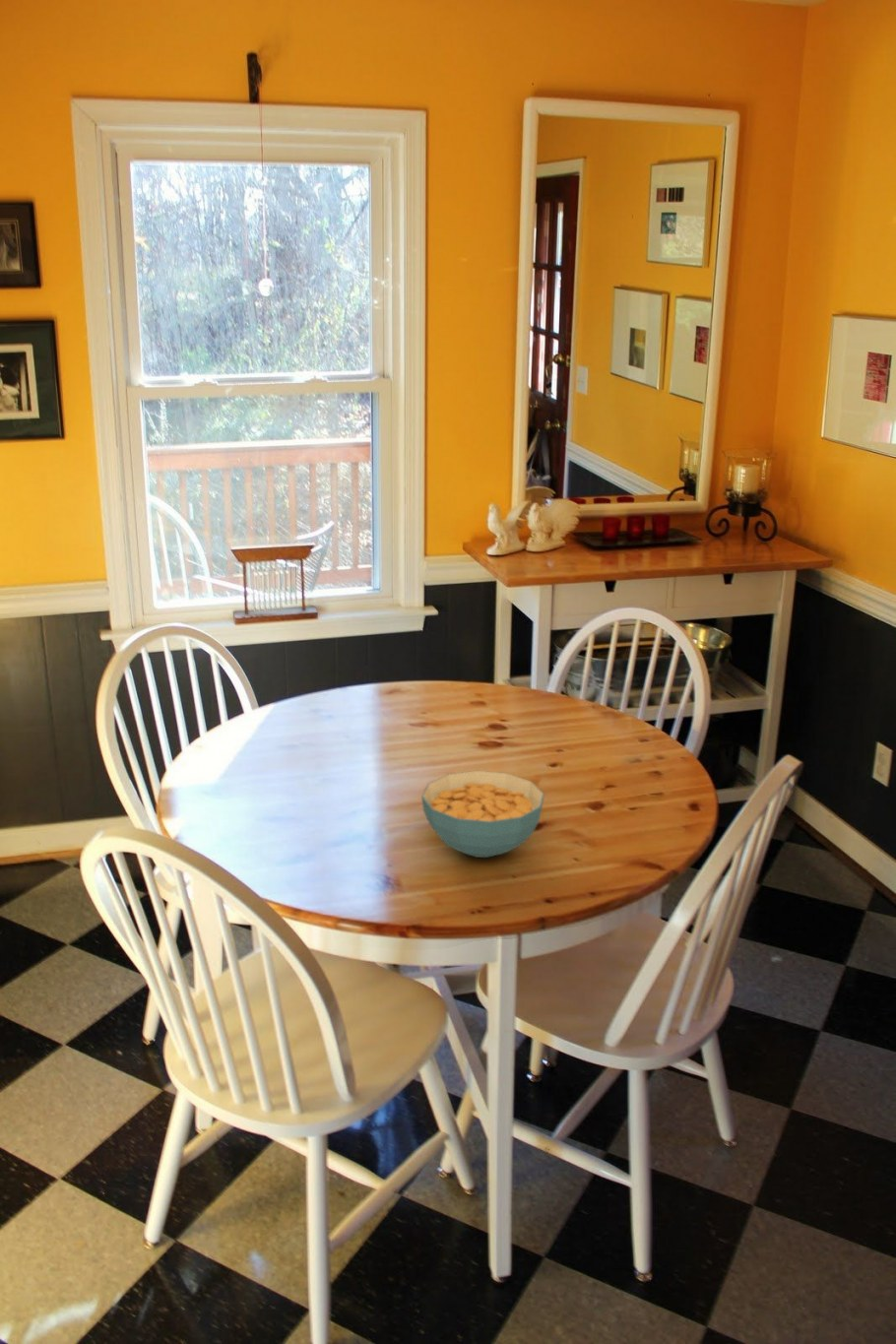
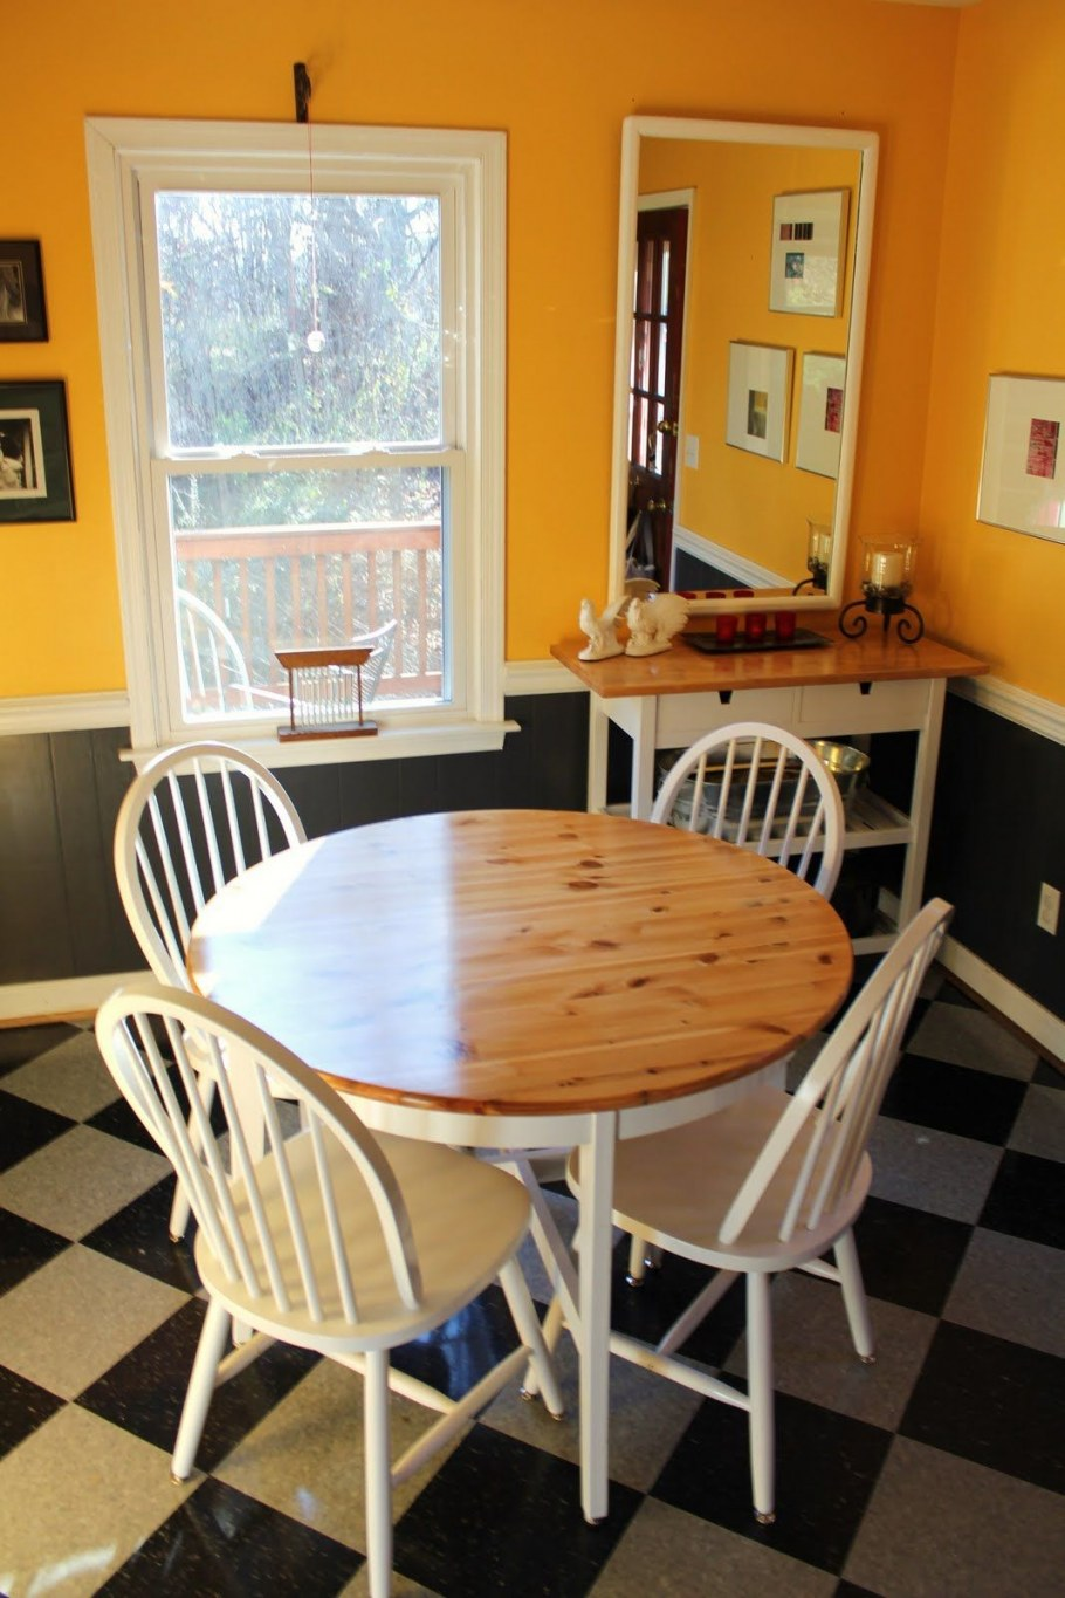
- cereal bowl [420,770,545,859]
